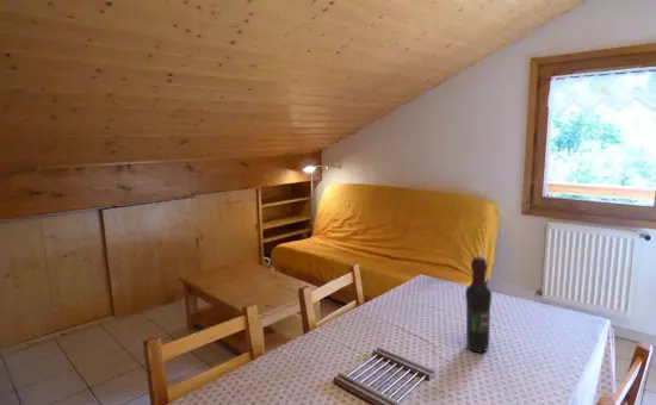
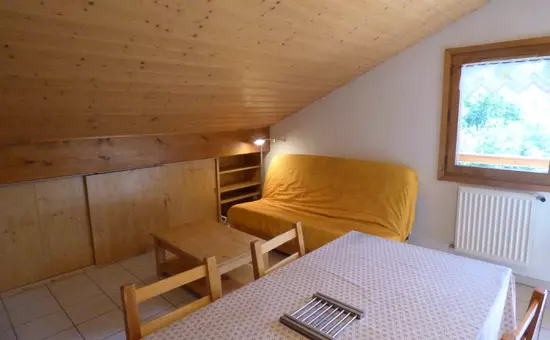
- wine bottle [464,256,493,354]
